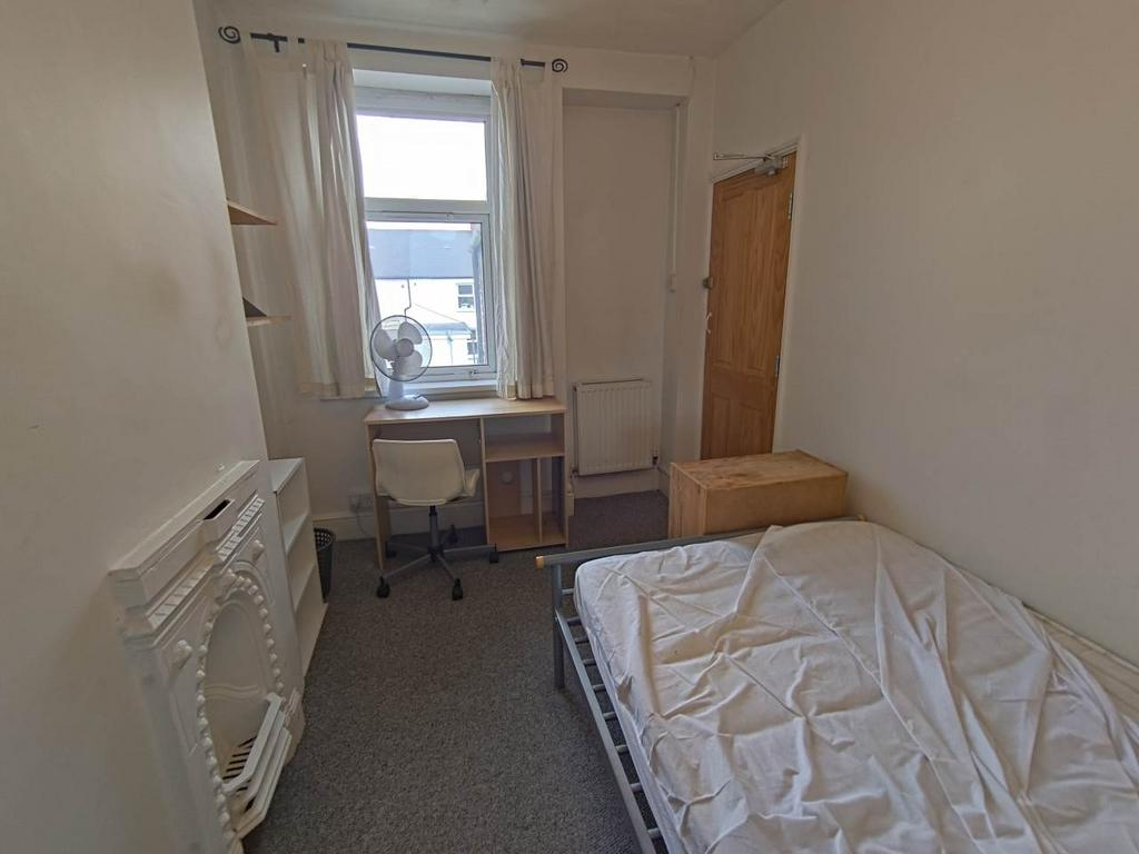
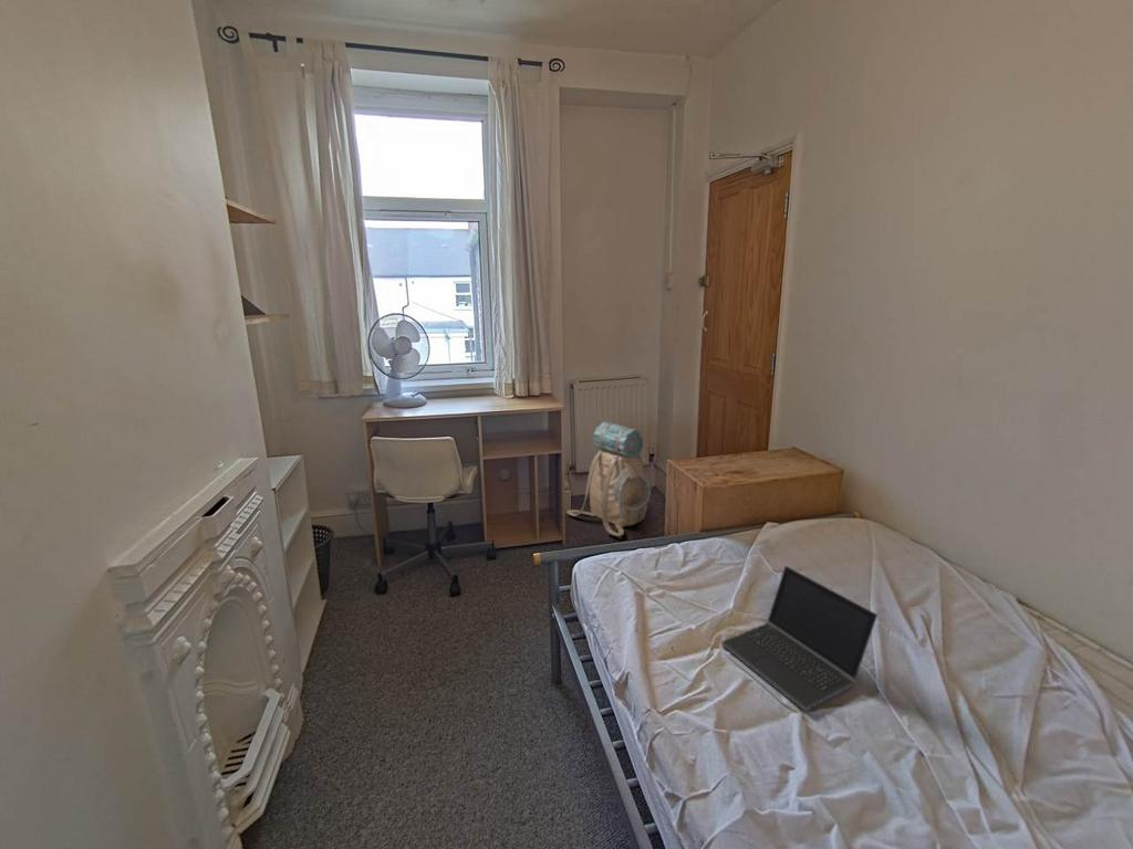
+ laptop computer [720,565,879,713]
+ backpack [565,421,652,537]
